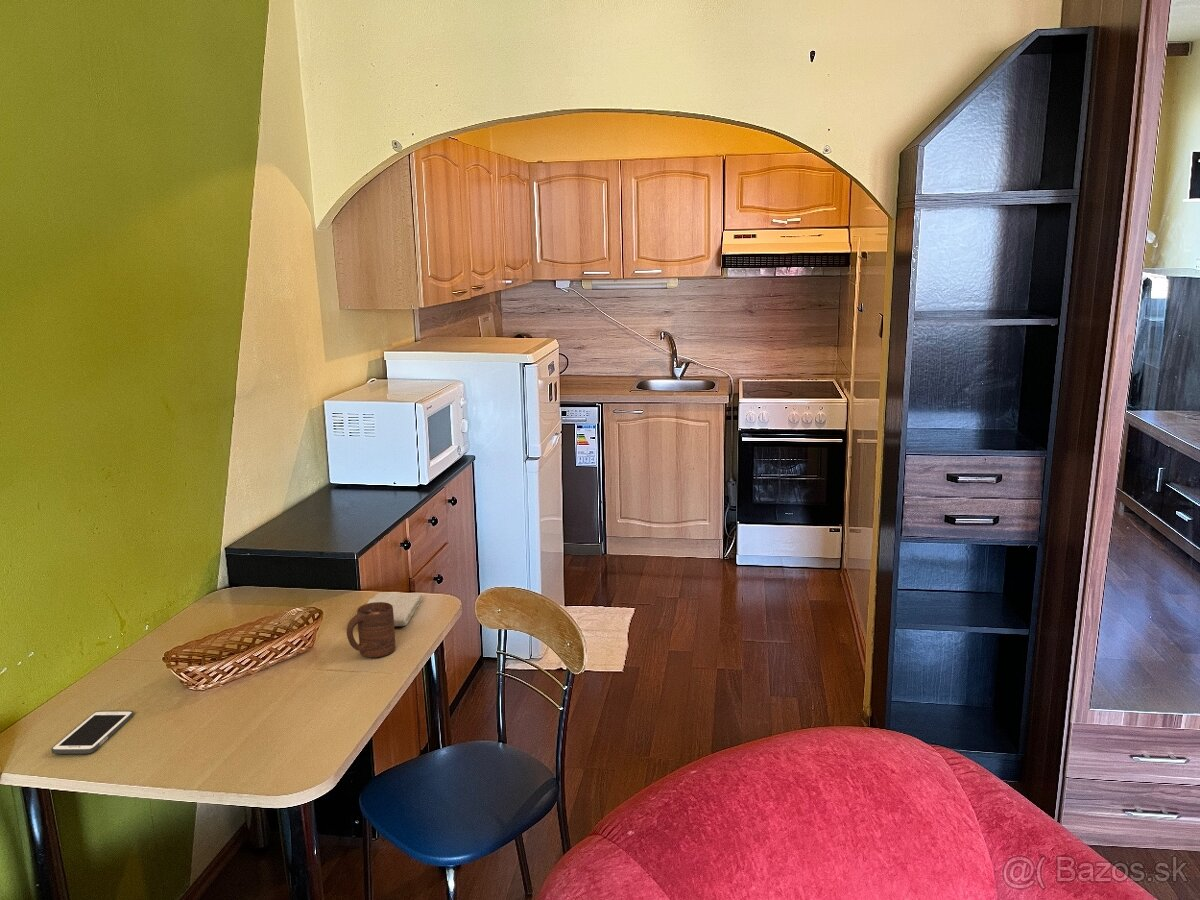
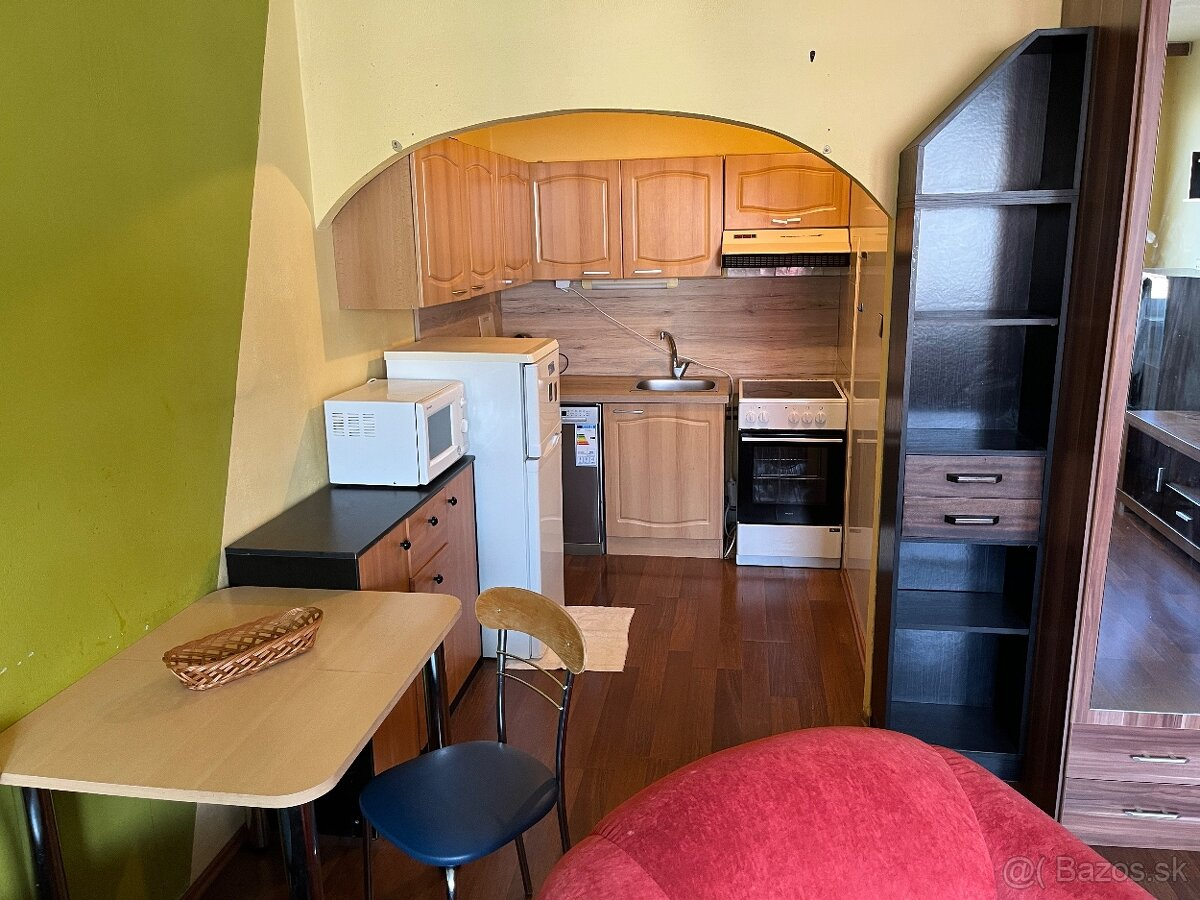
- cup [346,602,396,658]
- cell phone [50,710,134,755]
- washcloth [366,592,423,627]
